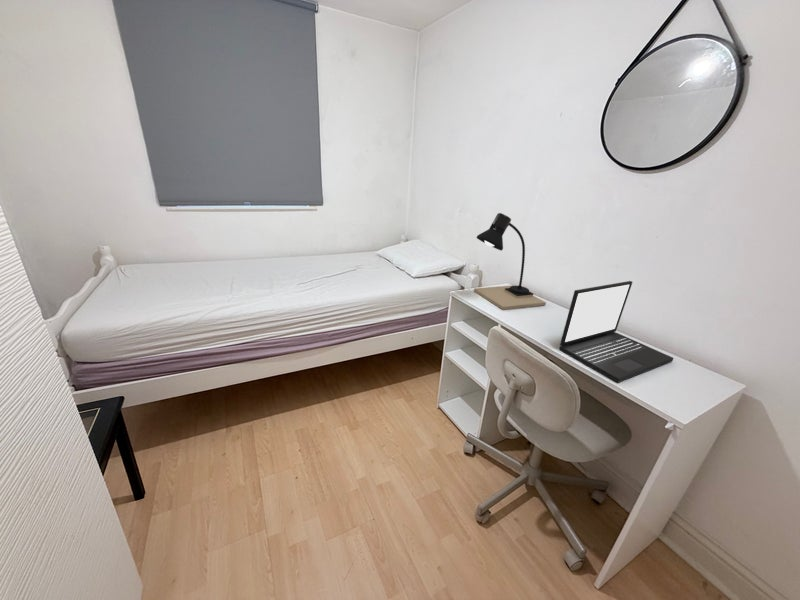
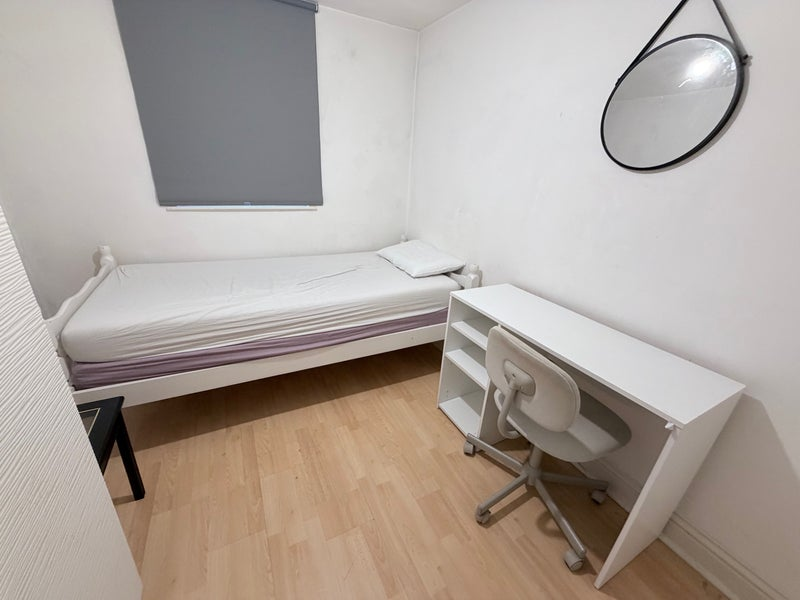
- laptop [558,280,675,383]
- desk lamp [473,212,547,311]
